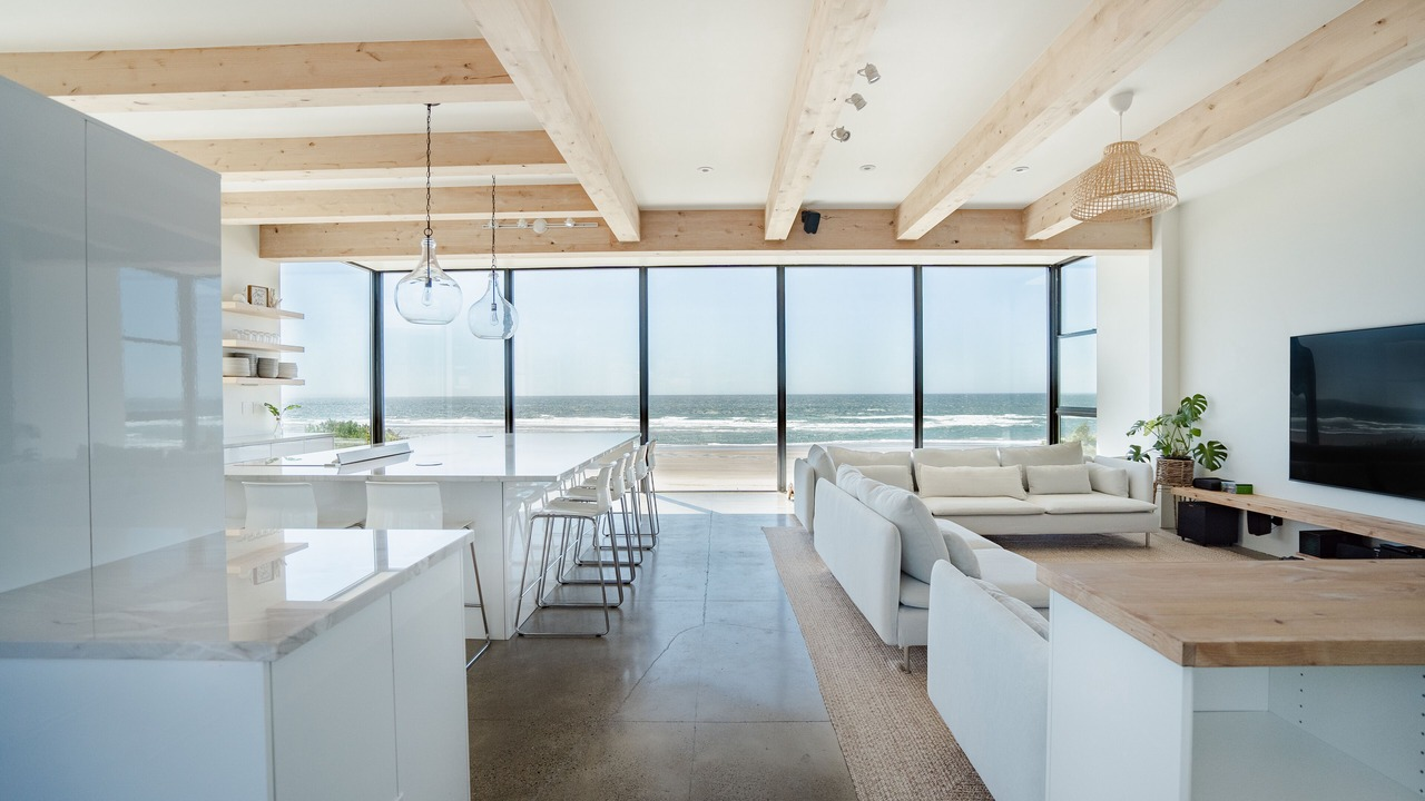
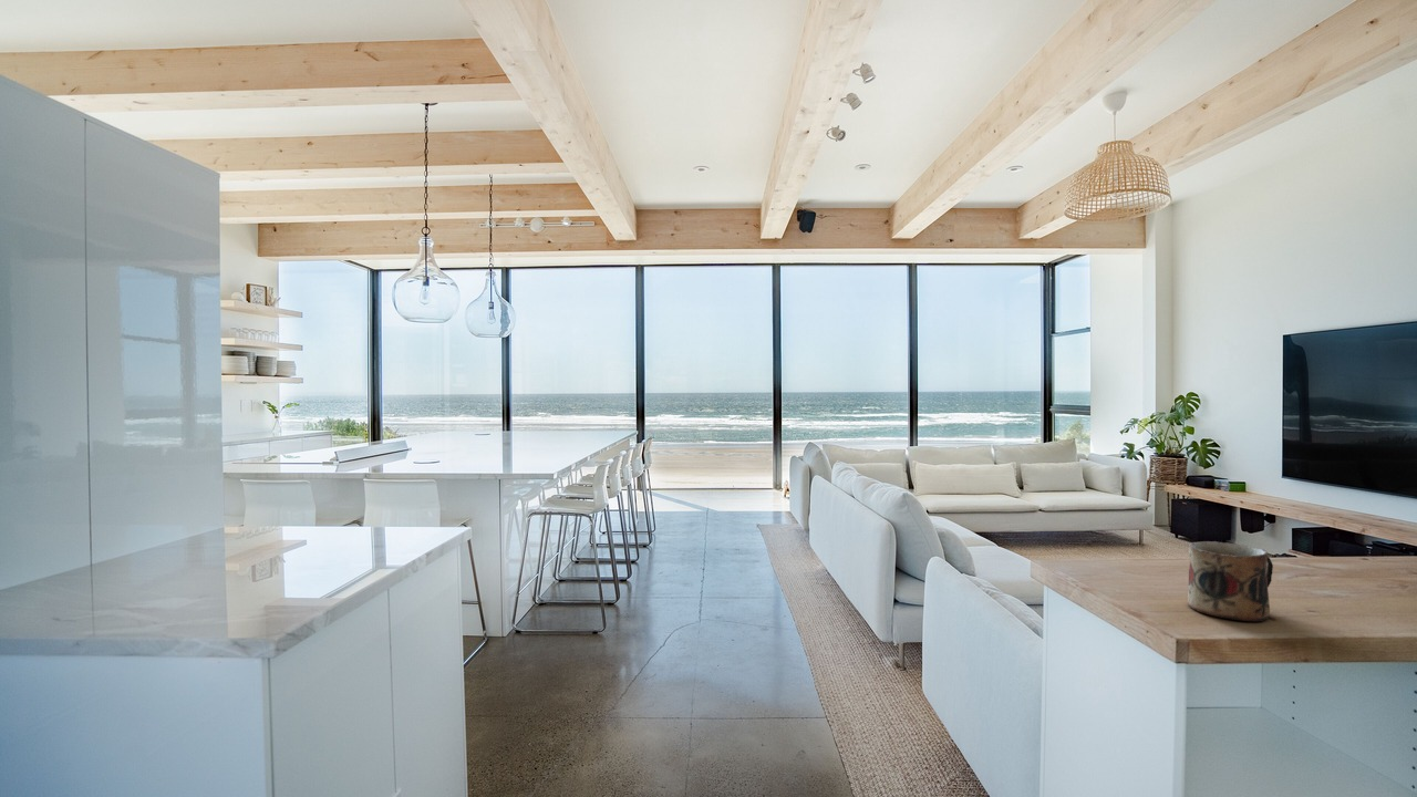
+ mug [1187,540,1274,622]
